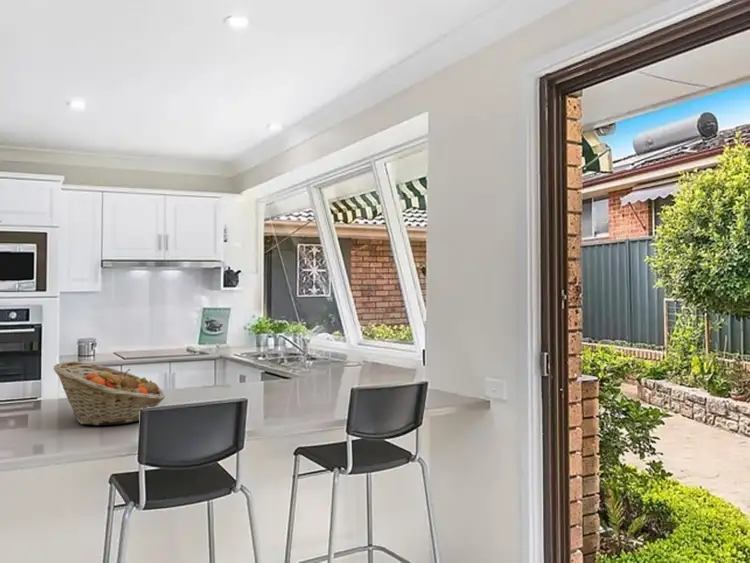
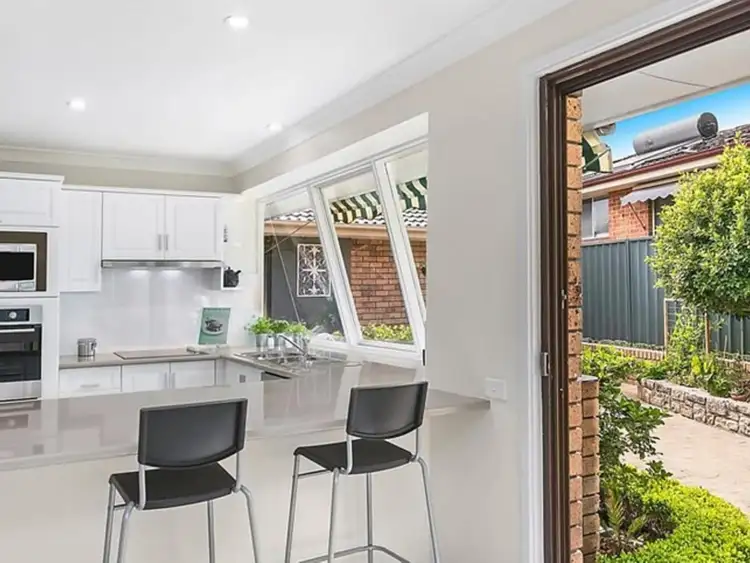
- fruit basket [52,360,166,426]
